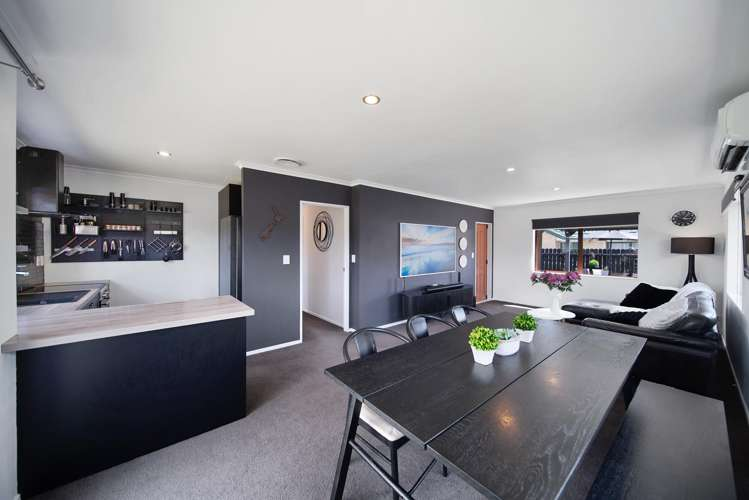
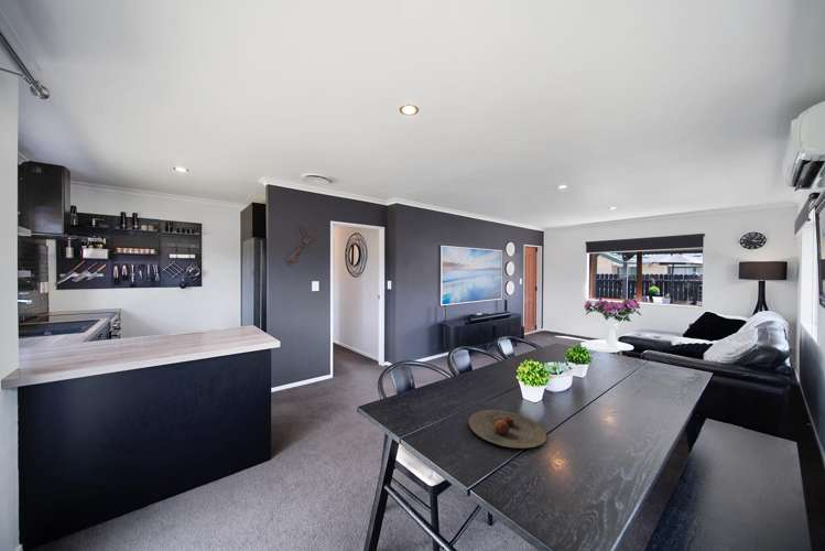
+ plate [468,409,547,450]
